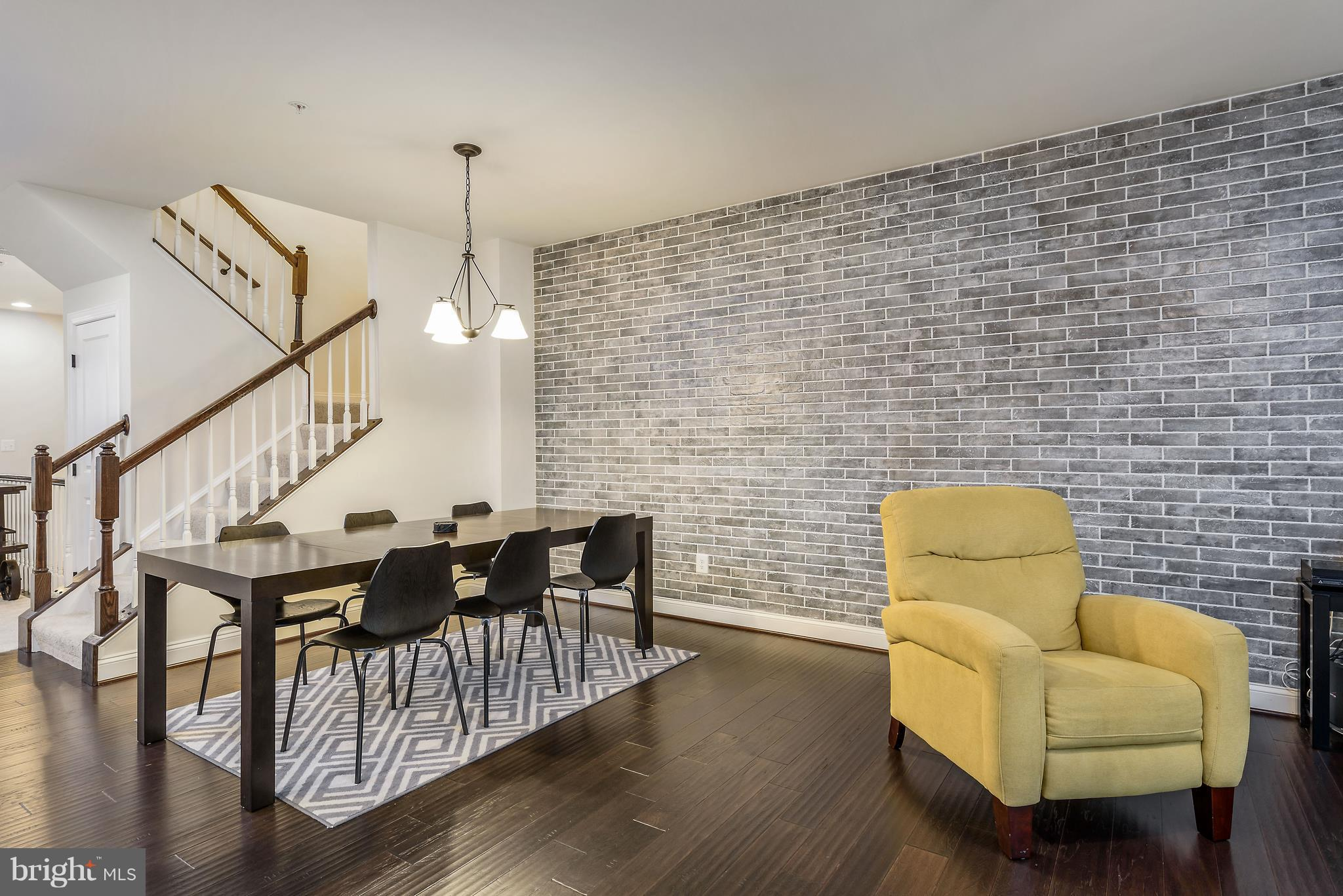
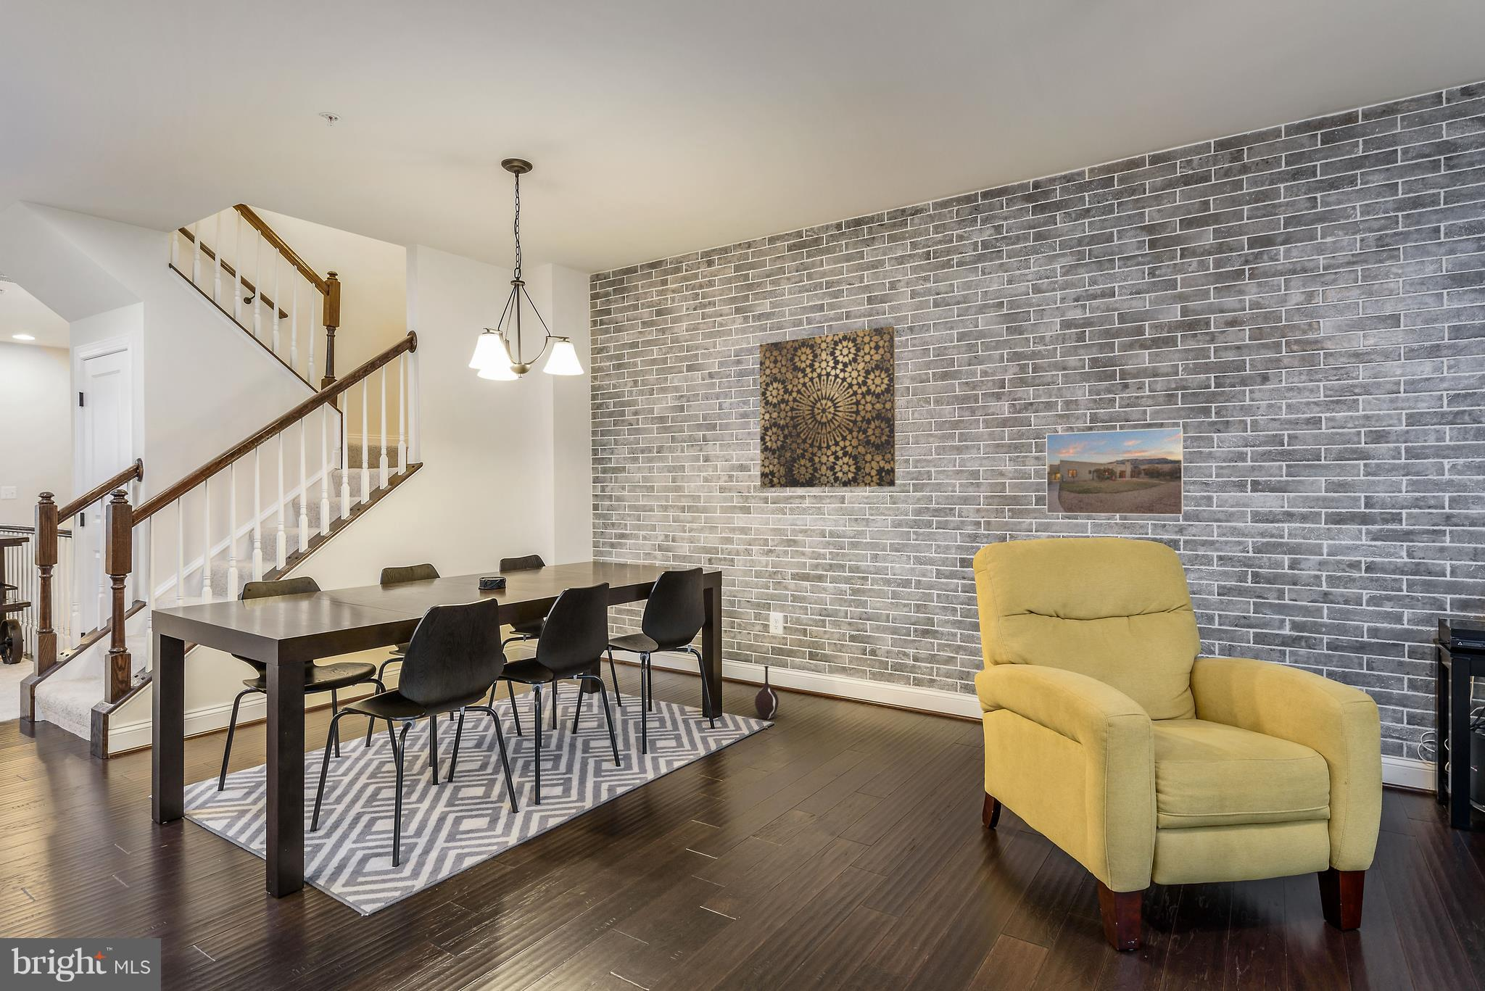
+ vase [754,666,780,720]
+ wall art [760,325,897,489]
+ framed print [1046,427,1184,517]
